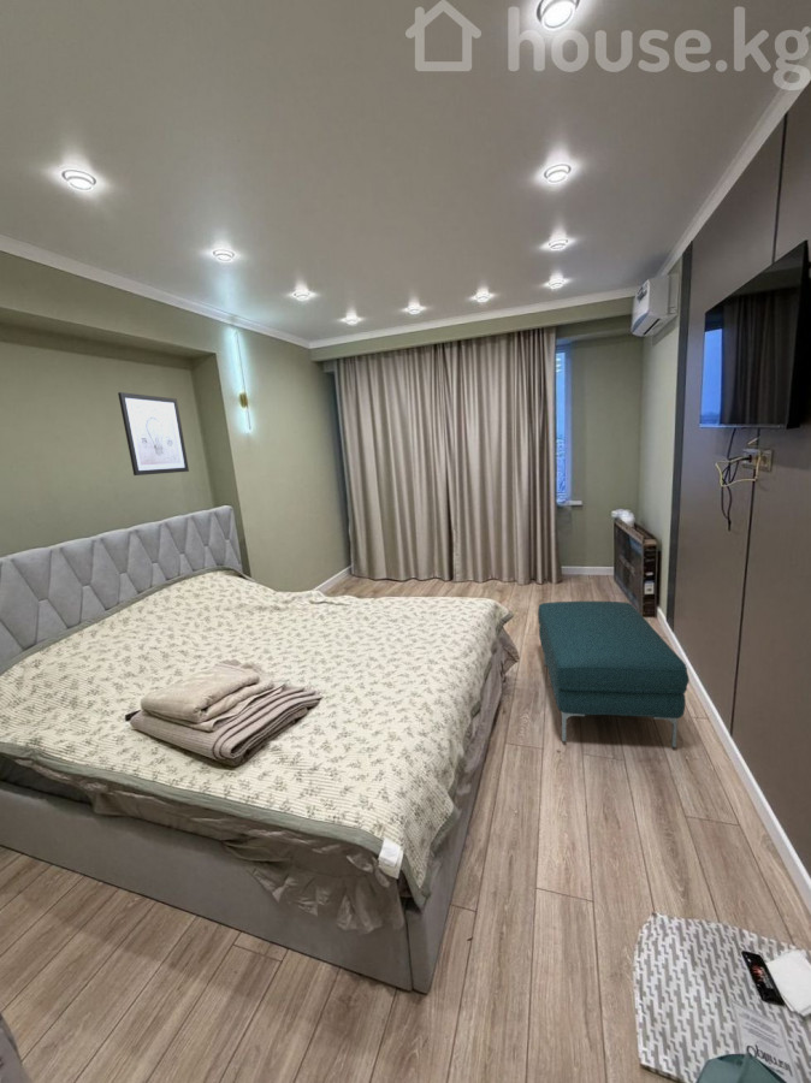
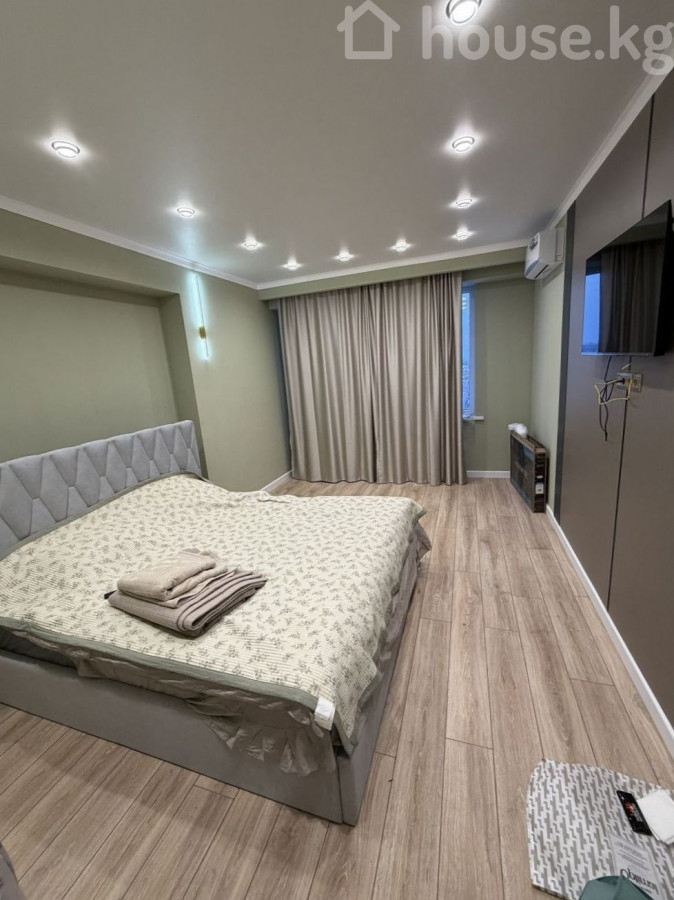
- ottoman [537,600,691,750]
- wall art [117,391,190,477]
